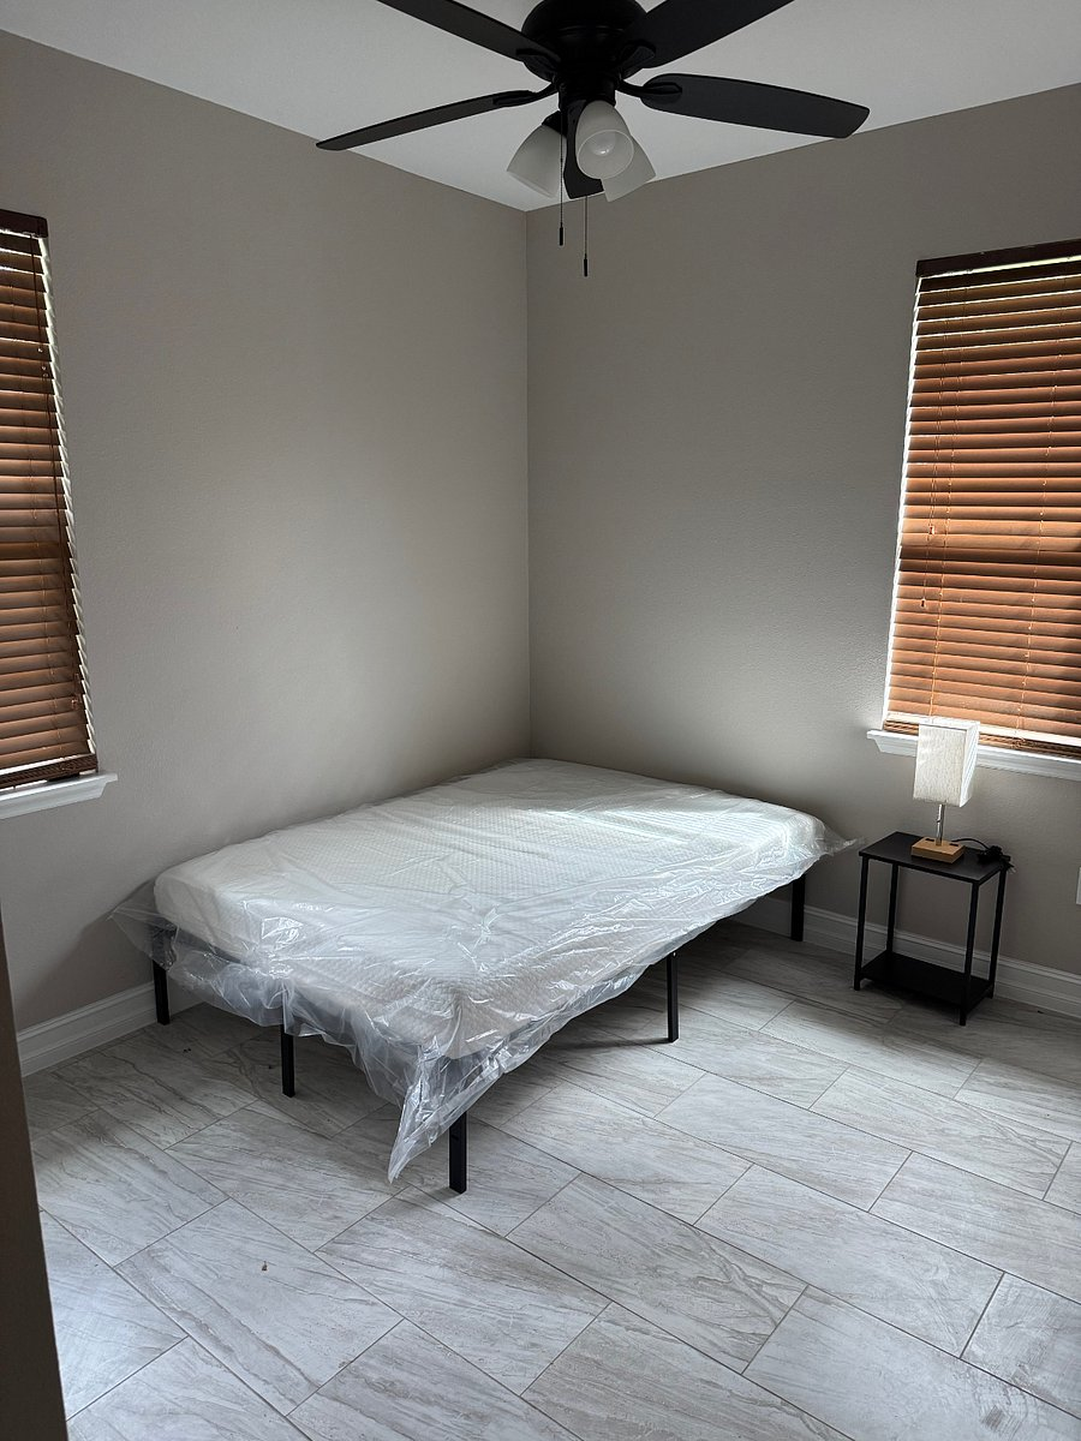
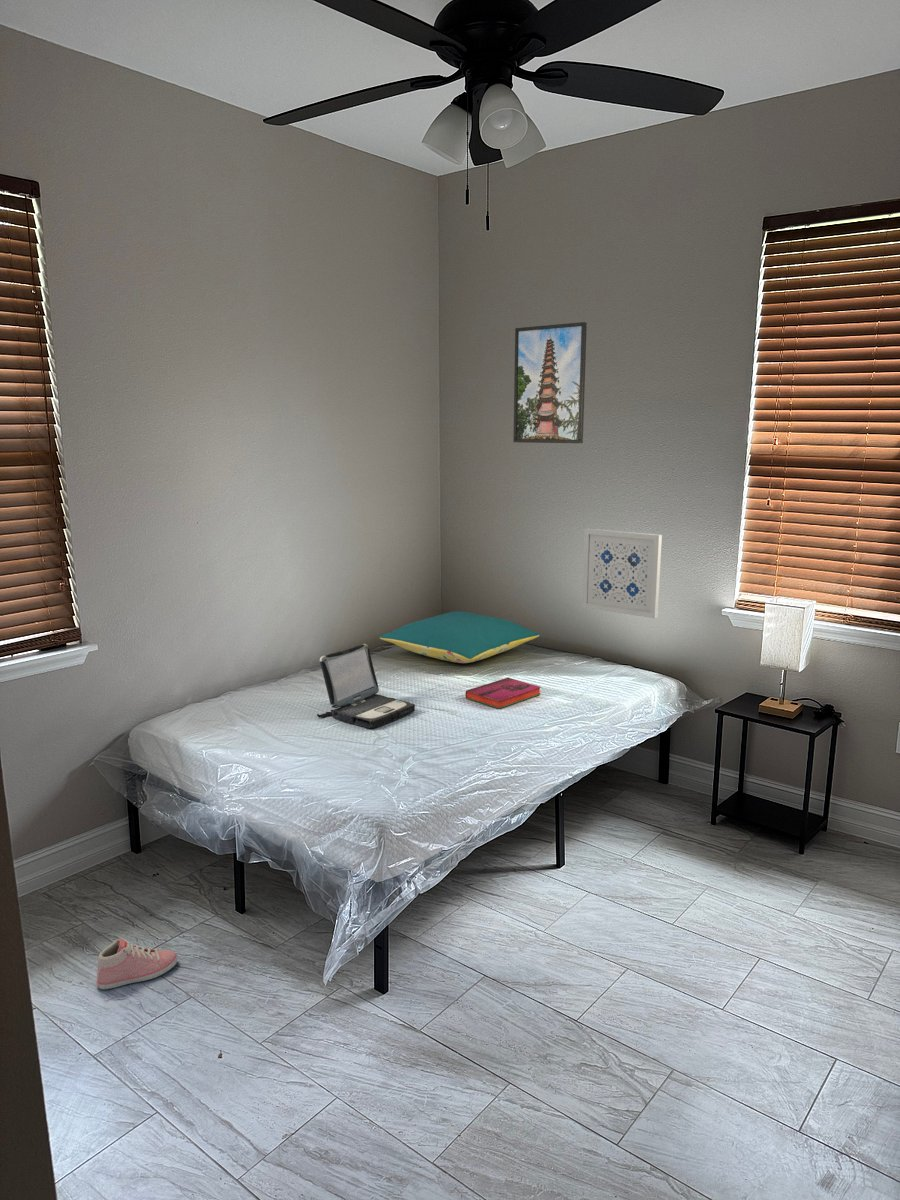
+ laptop [316,643,416,729]
+ wall art [581,528,663,619]
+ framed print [512,321,588,444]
+ pillow [379,610,541,664]
+ hardback book [465,677,542,710]
+ sneaker [96,937,179,990]
